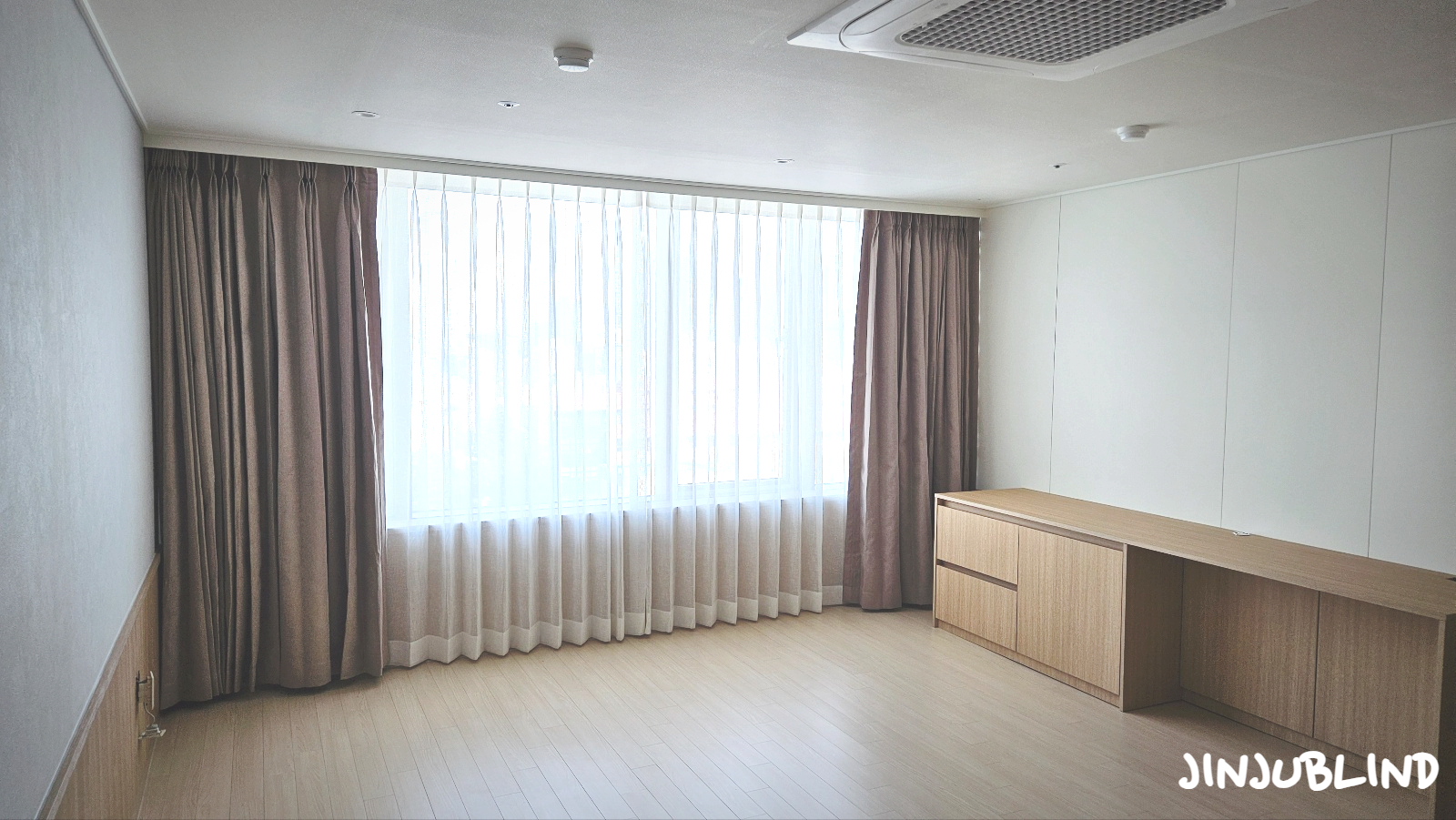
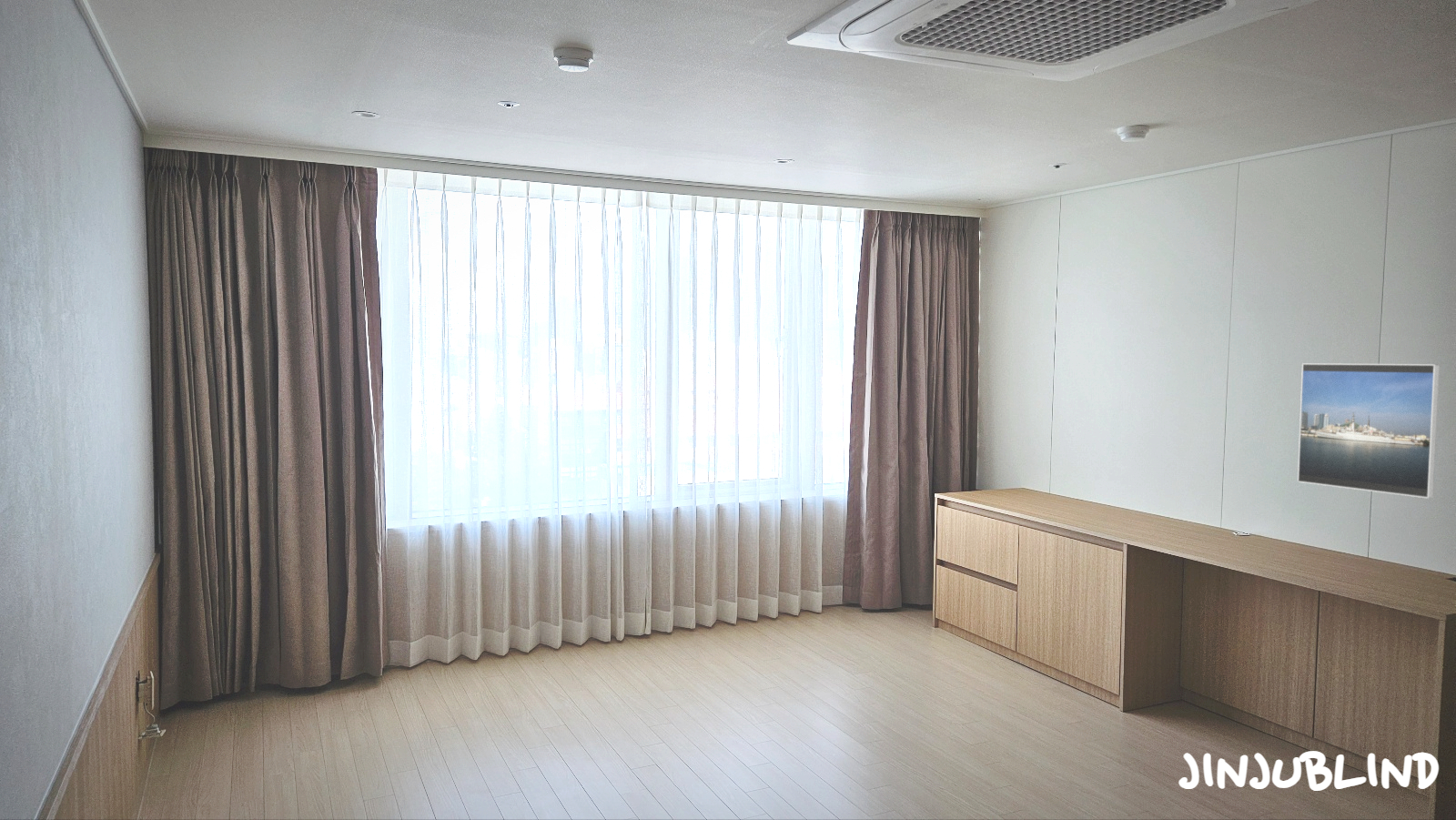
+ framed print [1297,362,1441,500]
